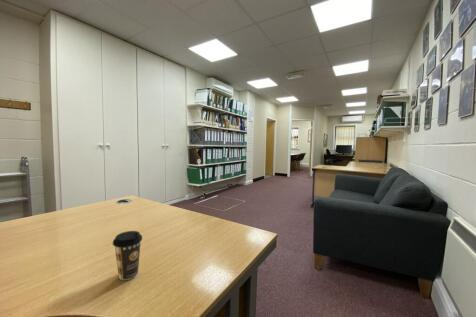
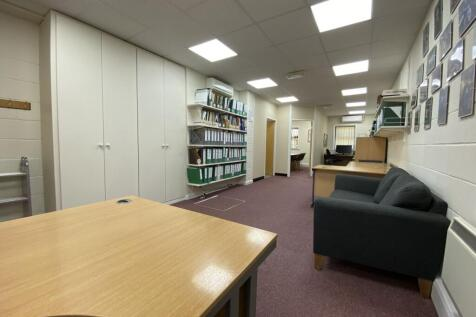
- coffee cup [112,230,143,281]
